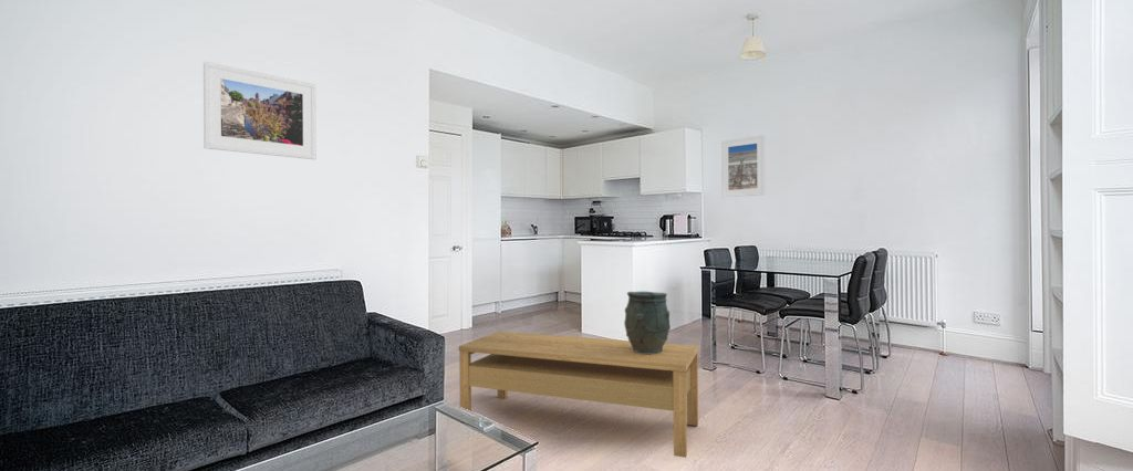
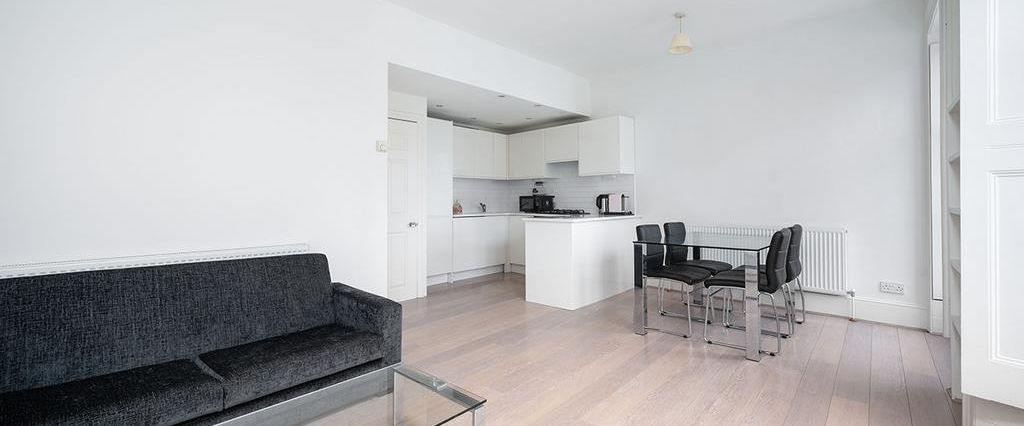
- vase [623,291,672,354]
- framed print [202,61,318,160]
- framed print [720,134,767,199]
- coffee table [458,331,699,459]
